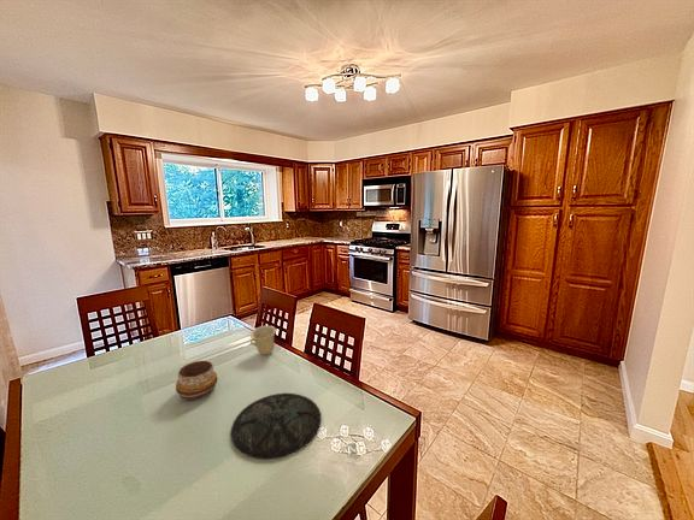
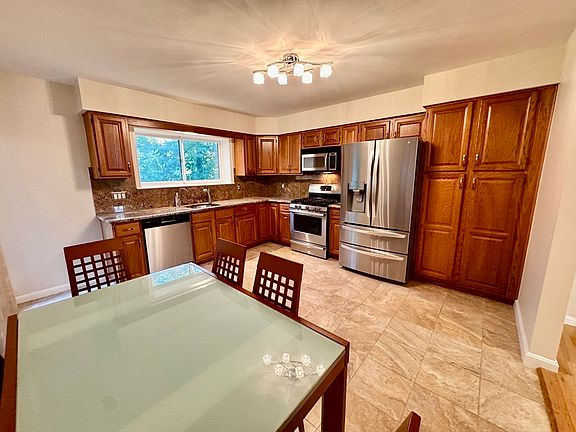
- plate [230,392,322,460]
- cup [249,325,277,356]
- decorative bowl [175,360,218,401]
